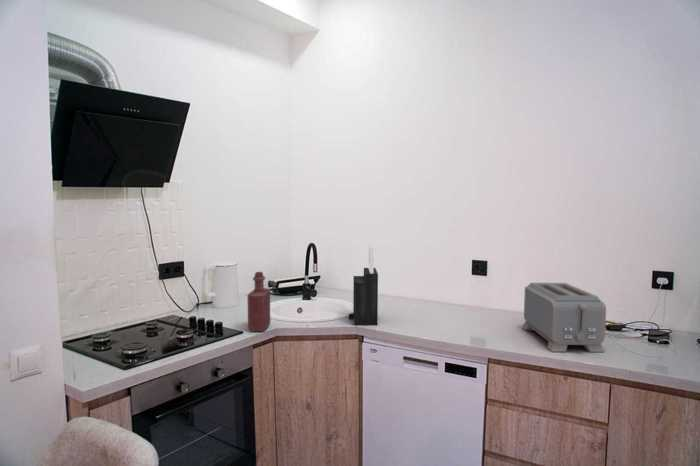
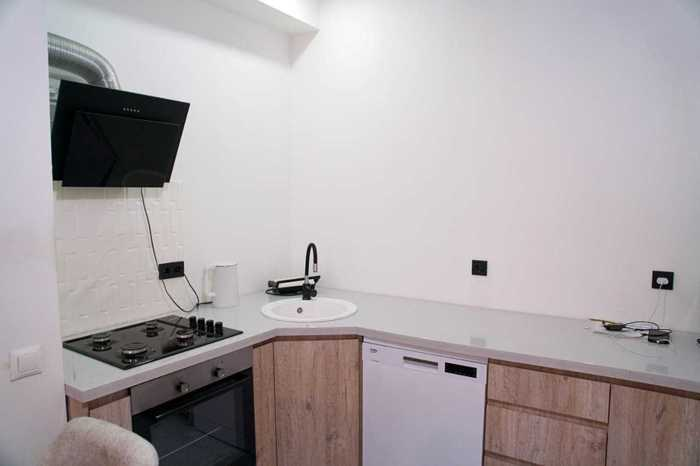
- toaster [521,282,607,353]
- bottle [246,271,271,333]
- knife block [348,243,379,326]
